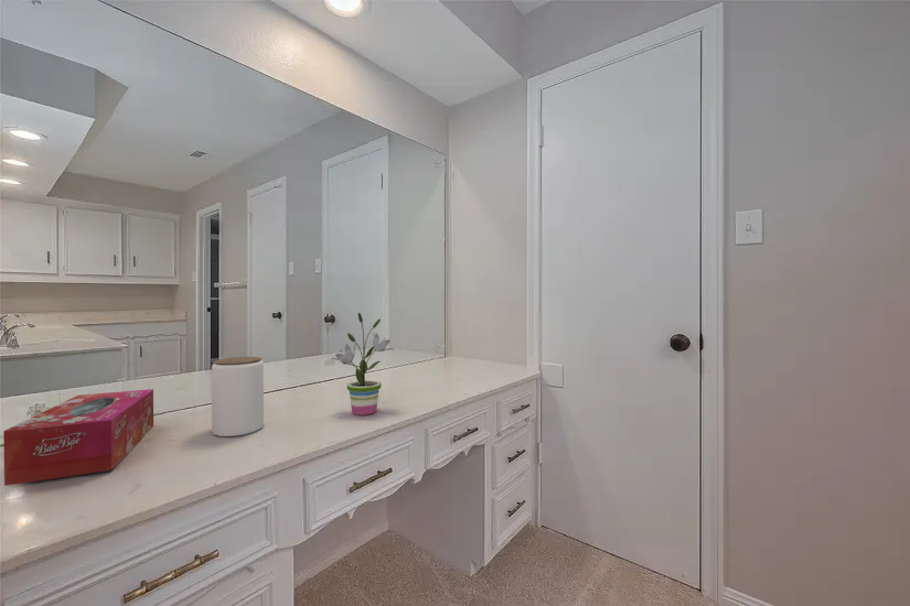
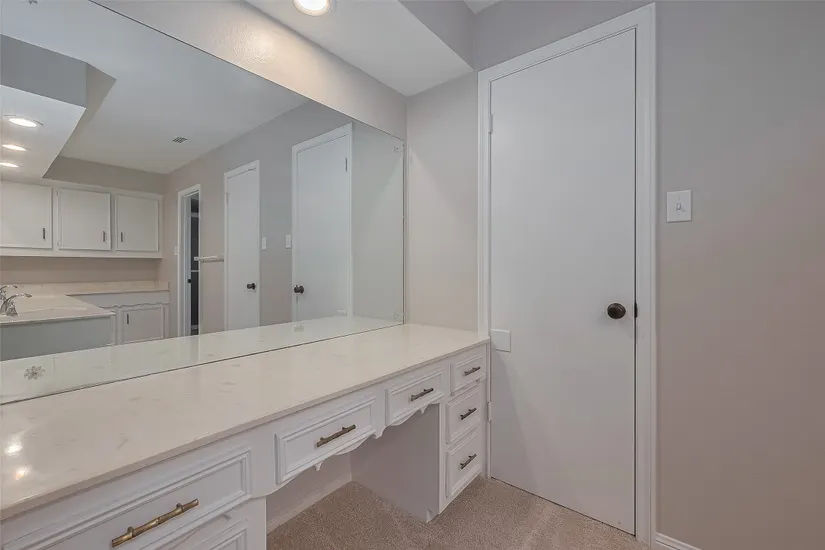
- potted plant [331,312,396,416]
- jar [211,356,265,437]
- tissue box [2,388,154,487]
